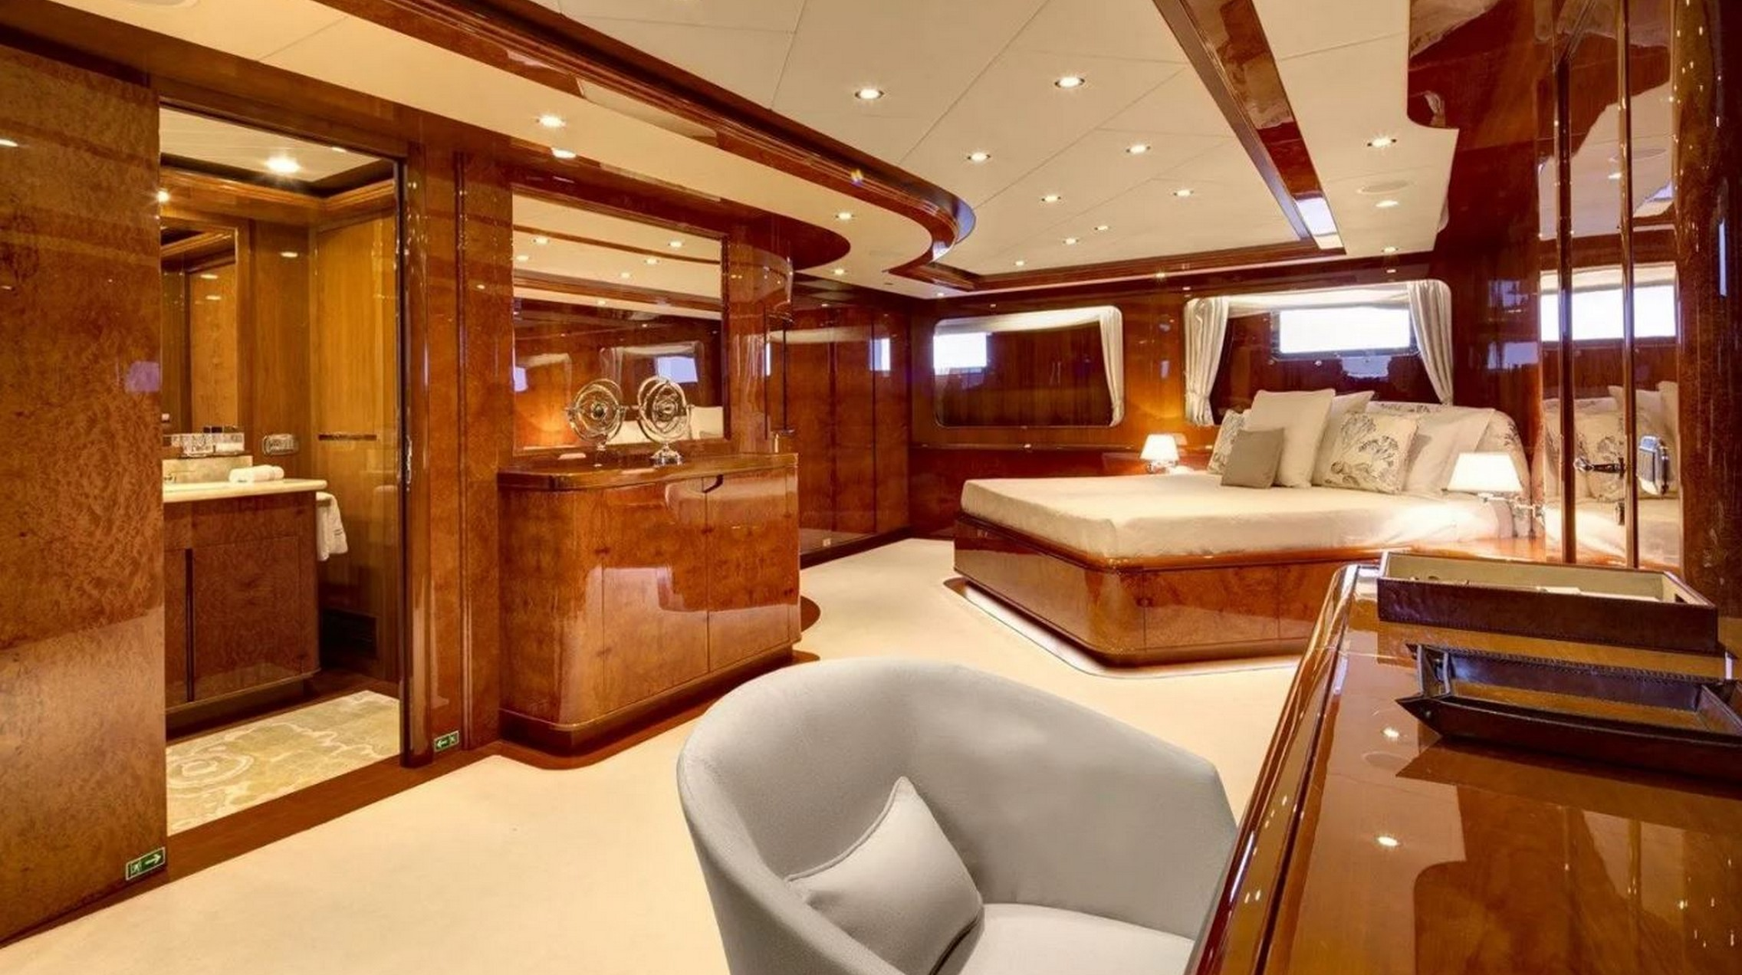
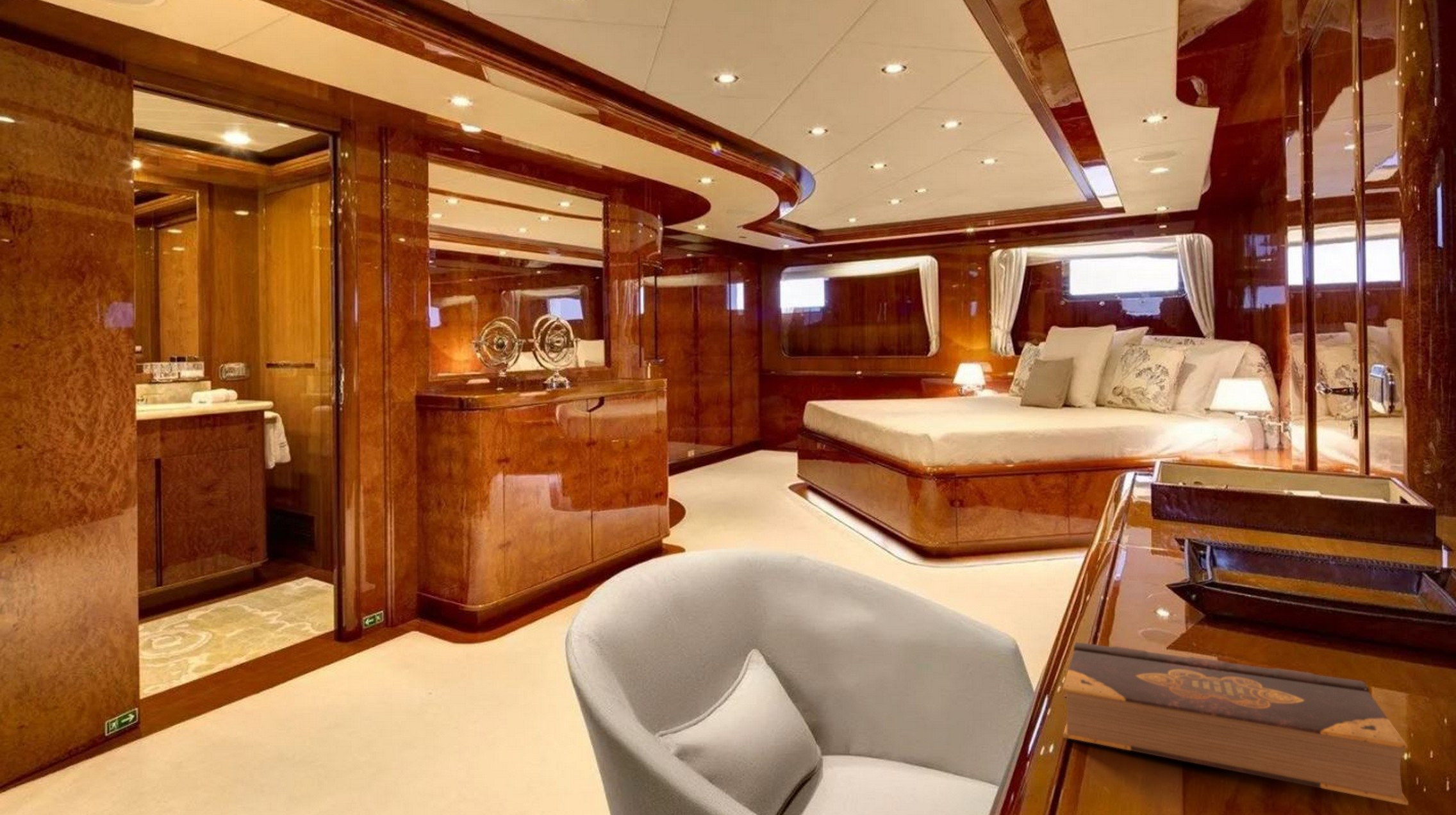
+ book [1062,641,1409,806]
